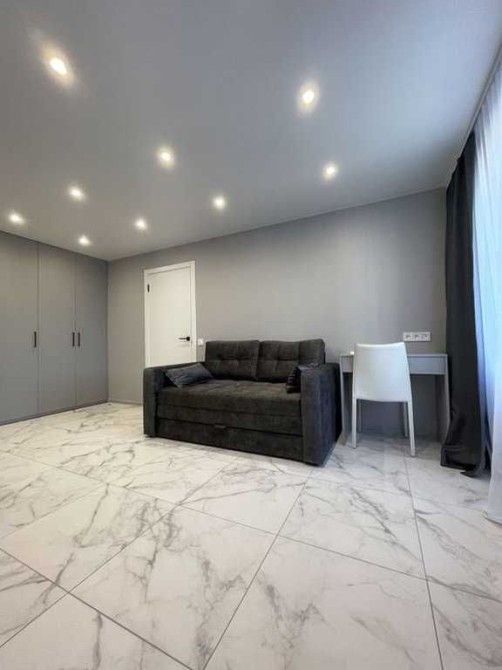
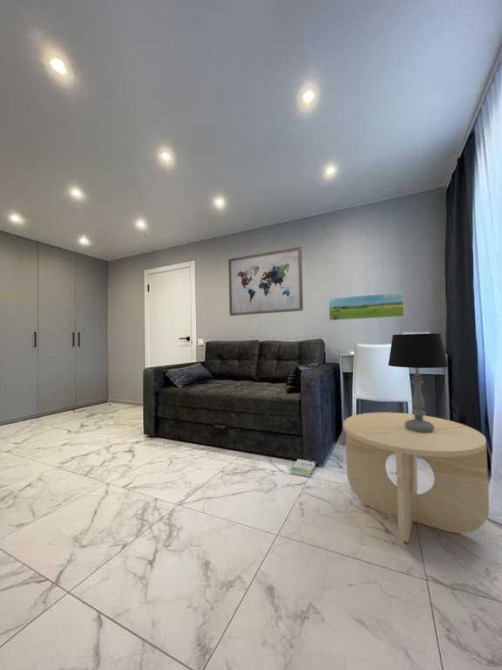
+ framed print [327,291,405,322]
+ table lamp [387,332,449,432]
+ wall art [227,246,304,317]
+ box [290,458,316,478]
+ side table [342,411,490,543]
